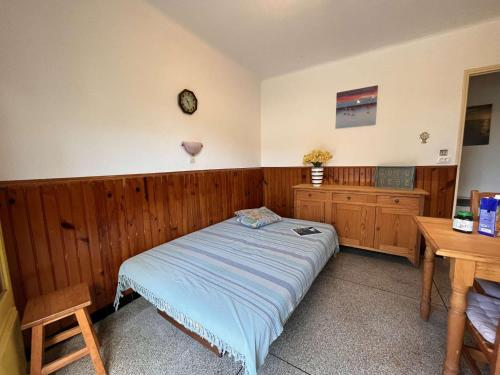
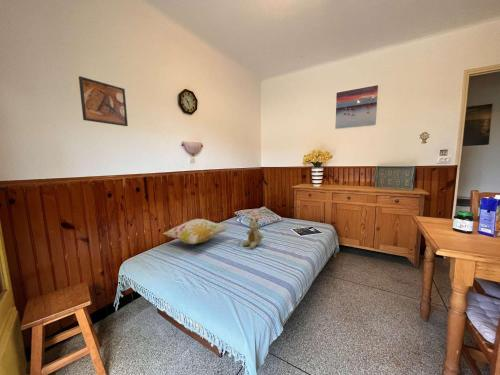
+ decorative pillow [162,218,229,245]
+ stuffed bear [241,217,265,250]
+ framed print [78,75,129,127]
